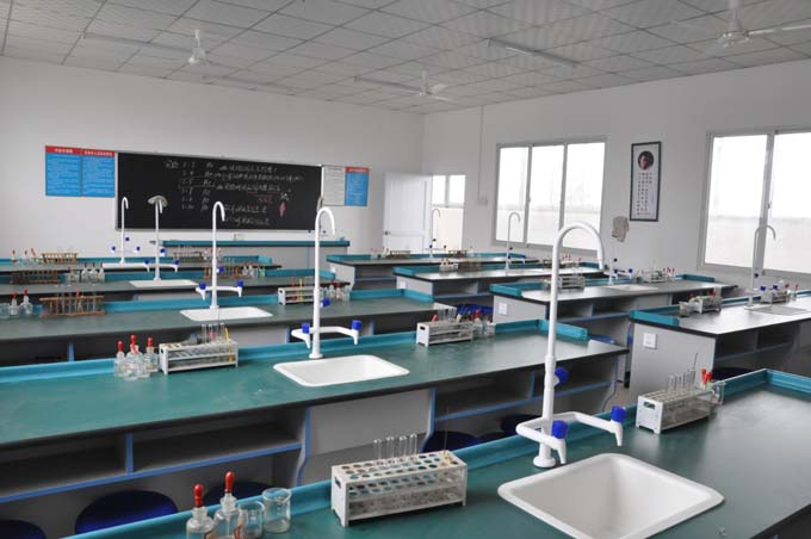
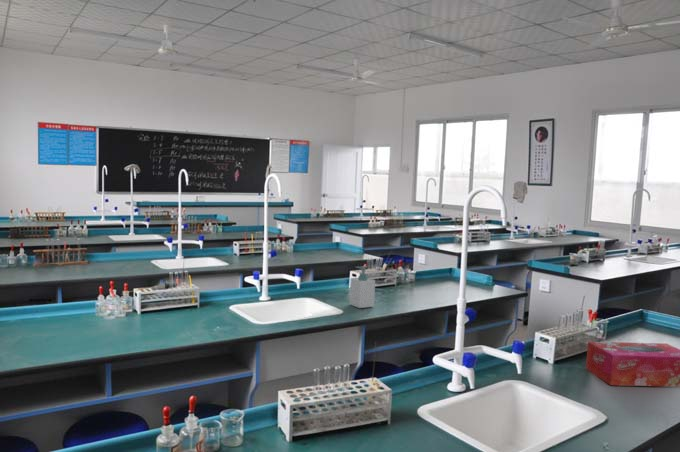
+ tissue box [585,341,680,388]
+ soap bottle [349,265,376,309]
